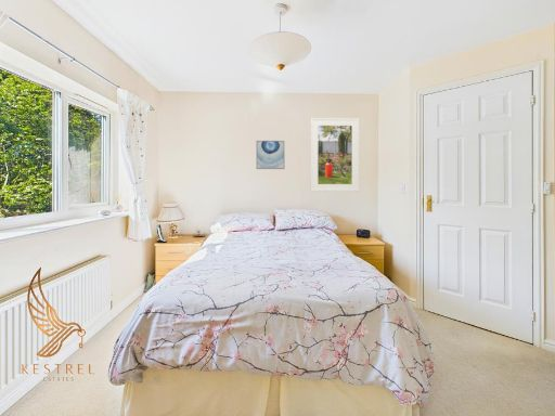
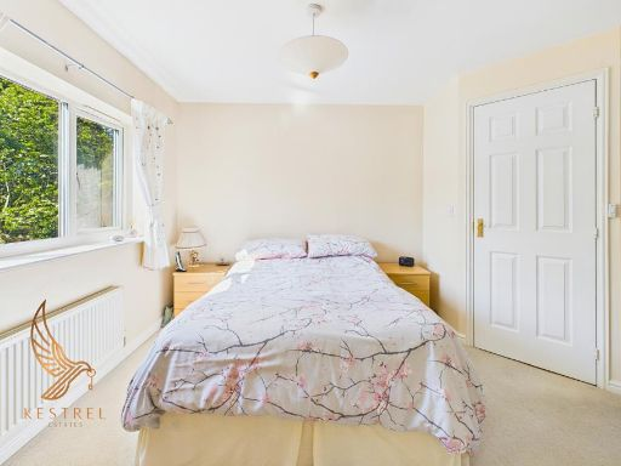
- wall art [255,140,285,170]
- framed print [309,117,360,193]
